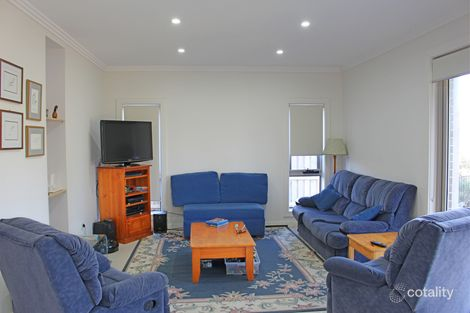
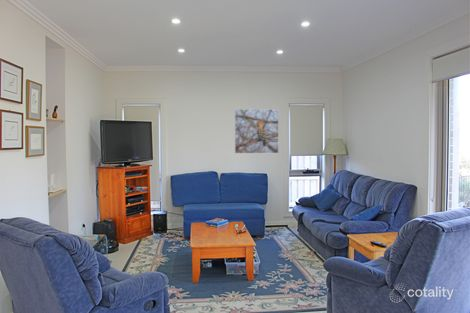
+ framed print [234,108,279,154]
